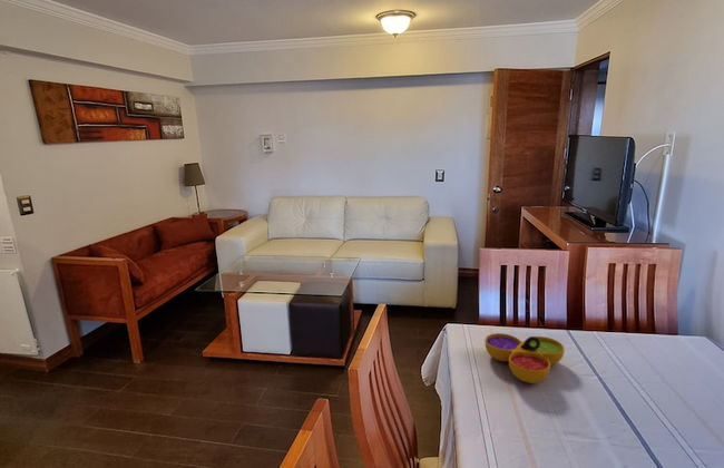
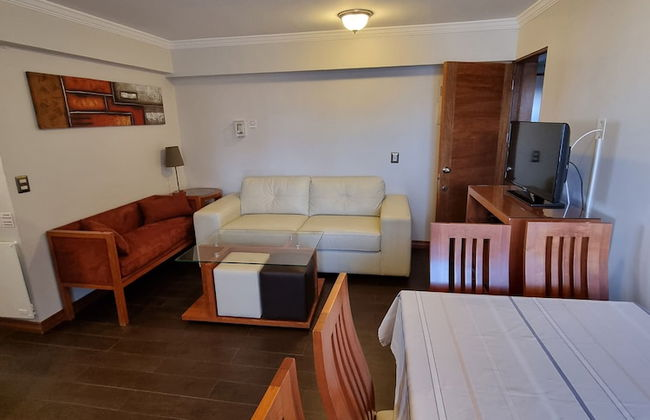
- decorative bowl [483,332,566,384]
